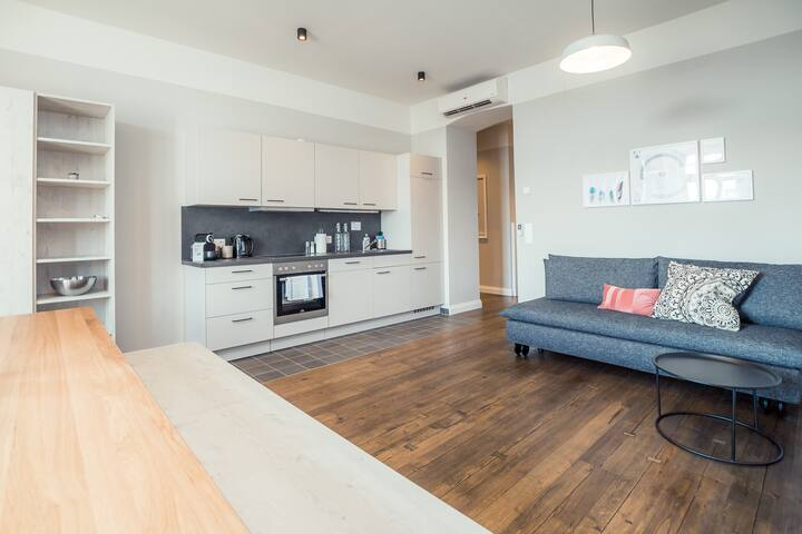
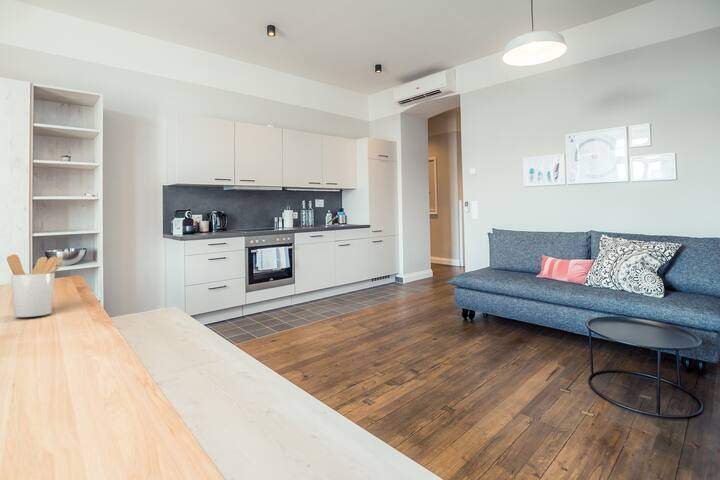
+ utensil holder [6,253,64,318]
